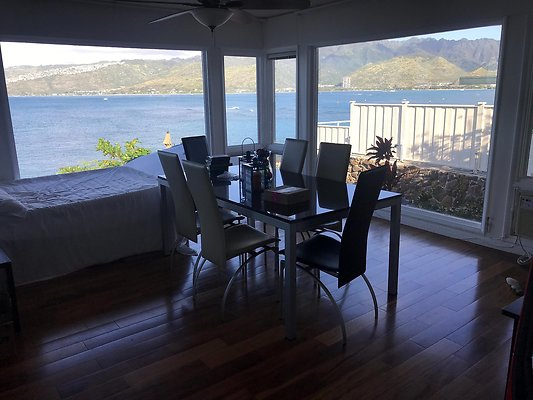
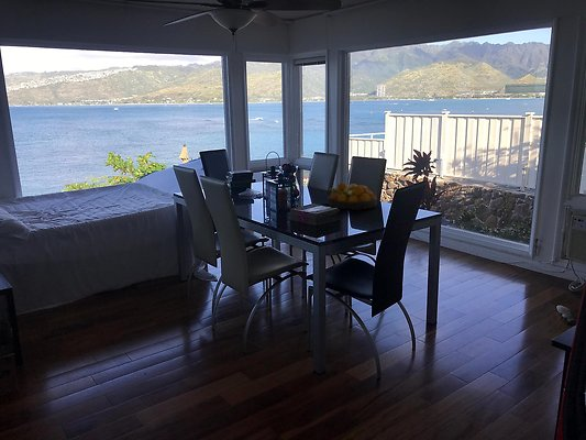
+ fruit bowl [327,182,378,210]
